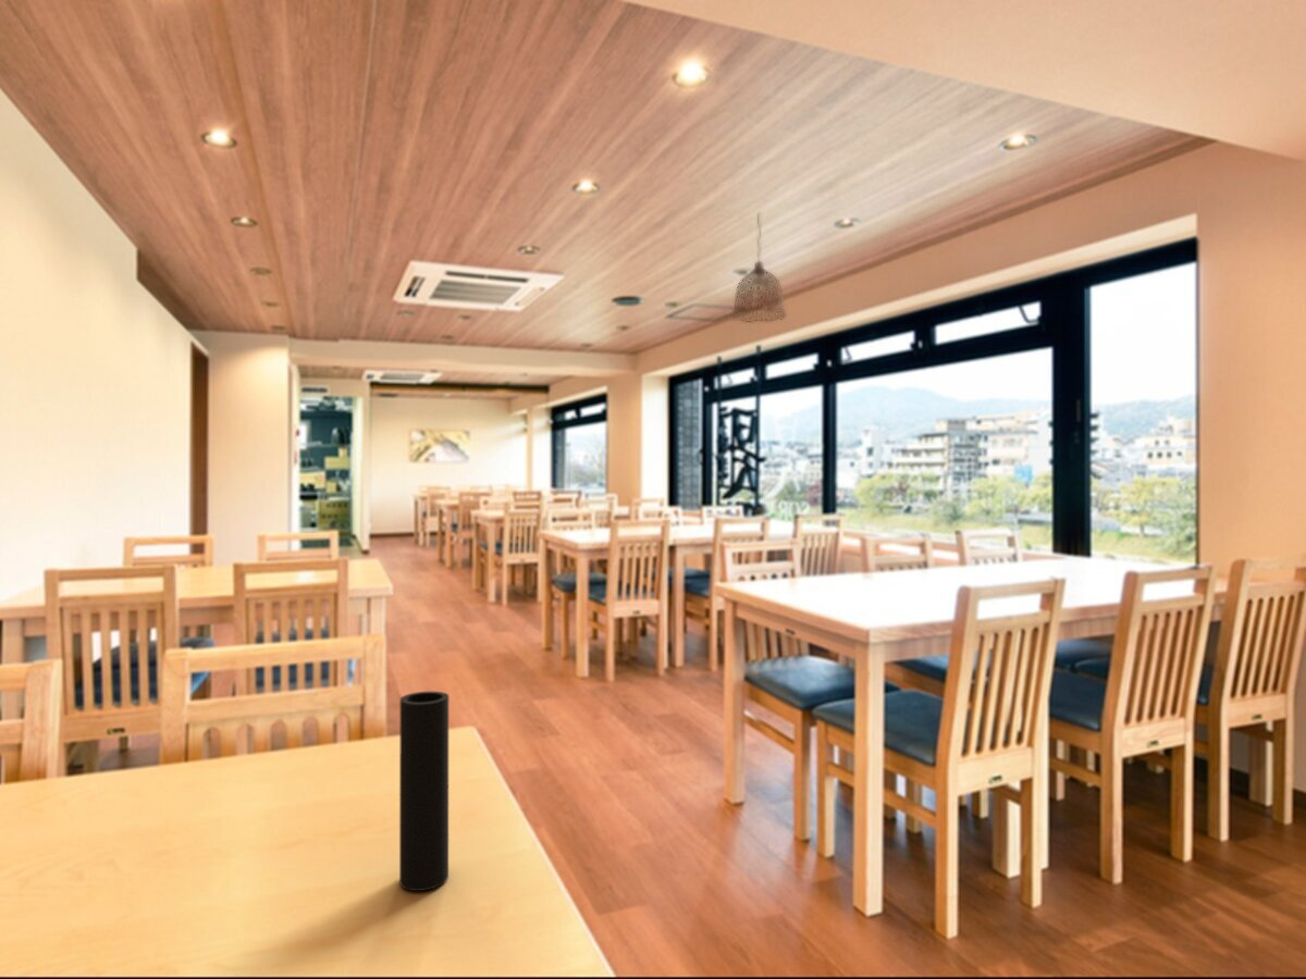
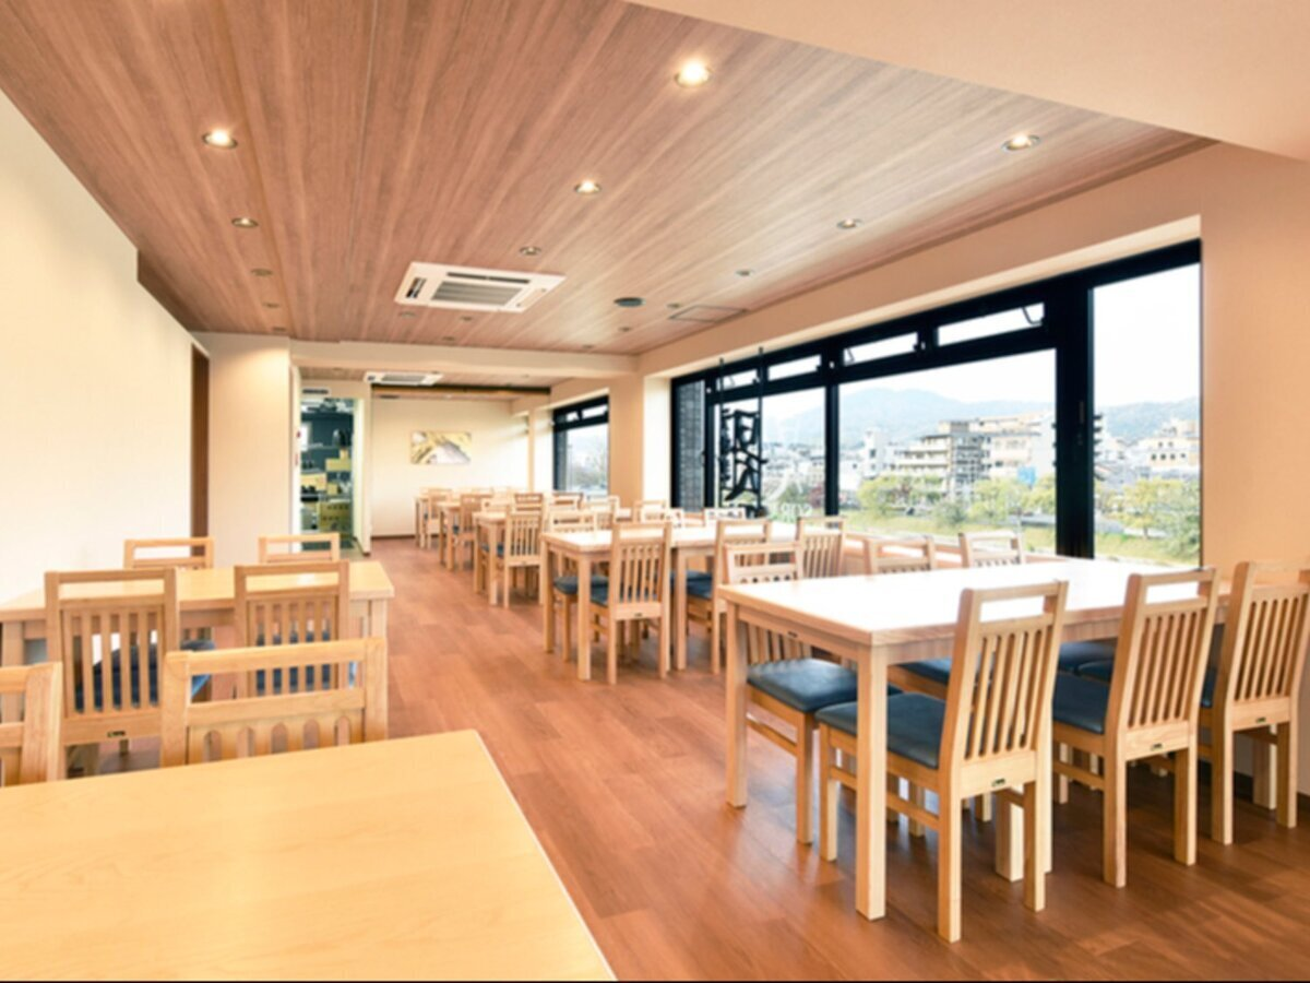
- pendant lamp [729,211,788,324]
- cup [398,691,449,892]
